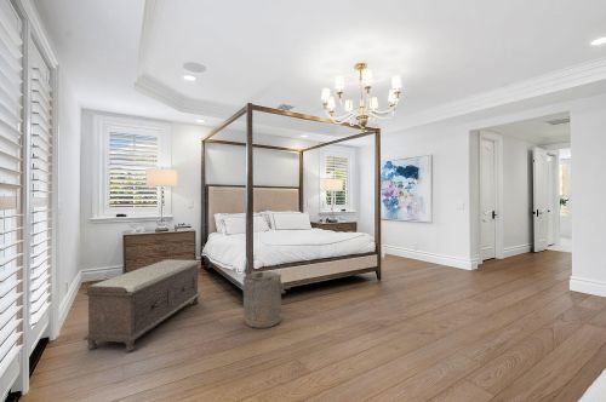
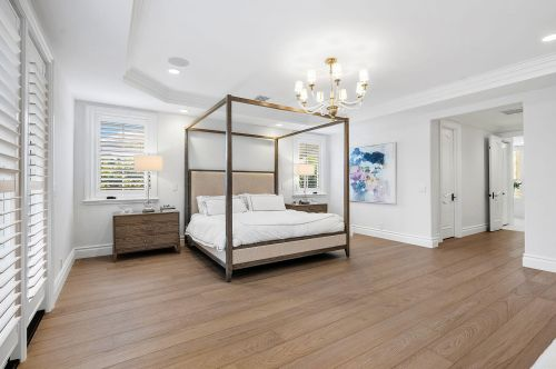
- bench [82,258,201,354]
- laundry hamper [241,269,291,329]
